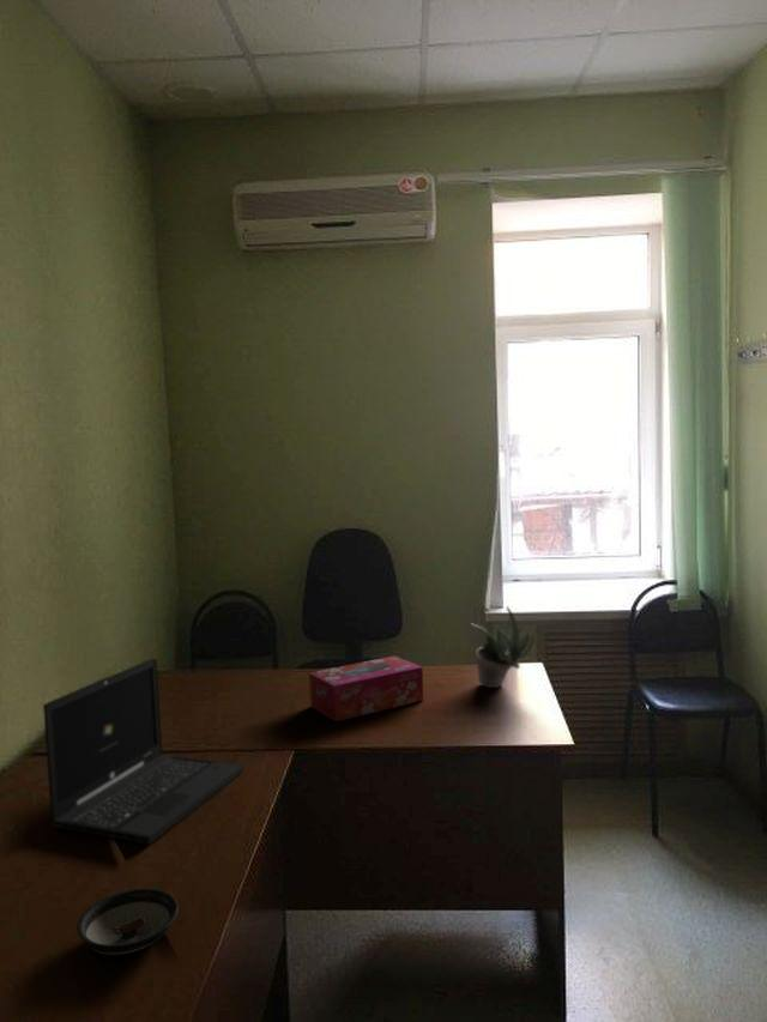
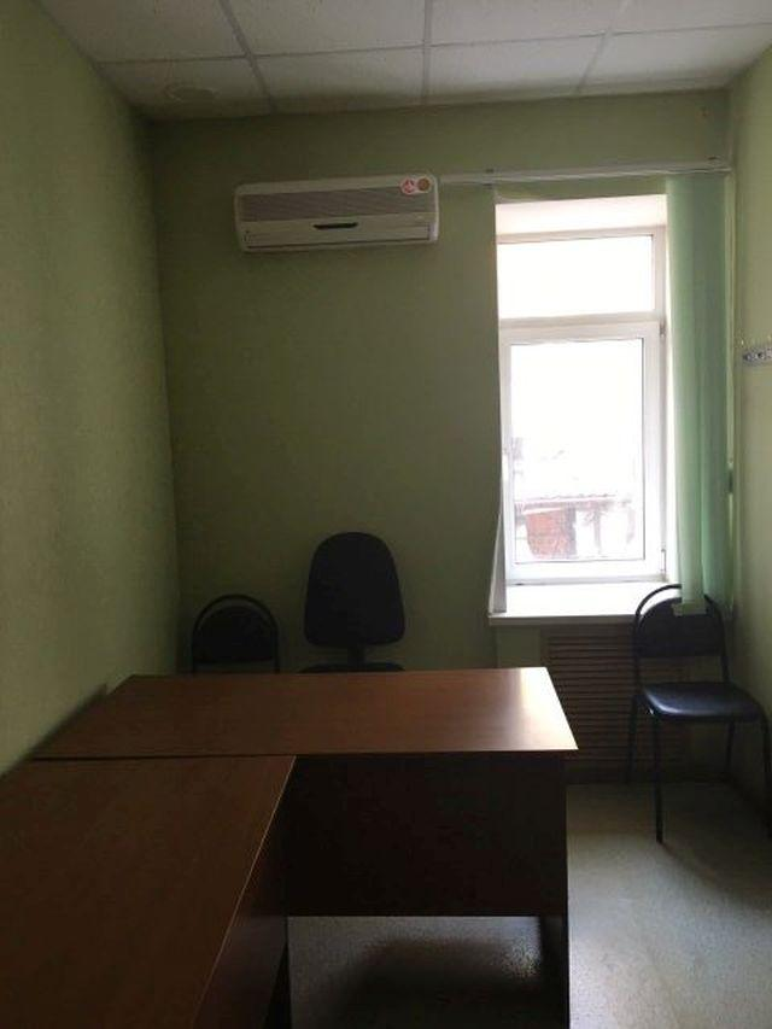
- succulent plant [470,606,536,689]
- laptop [42,658,246,846]
- saucer [76,888,180,956]
- tissue box [308,654,424,722]
